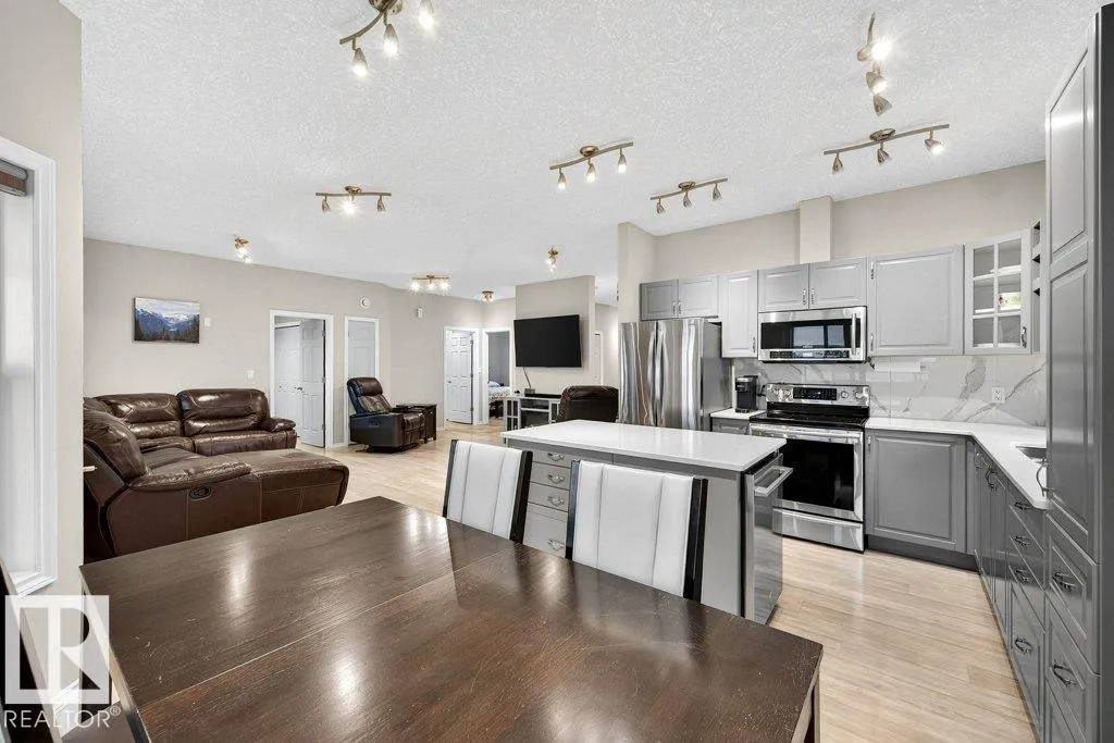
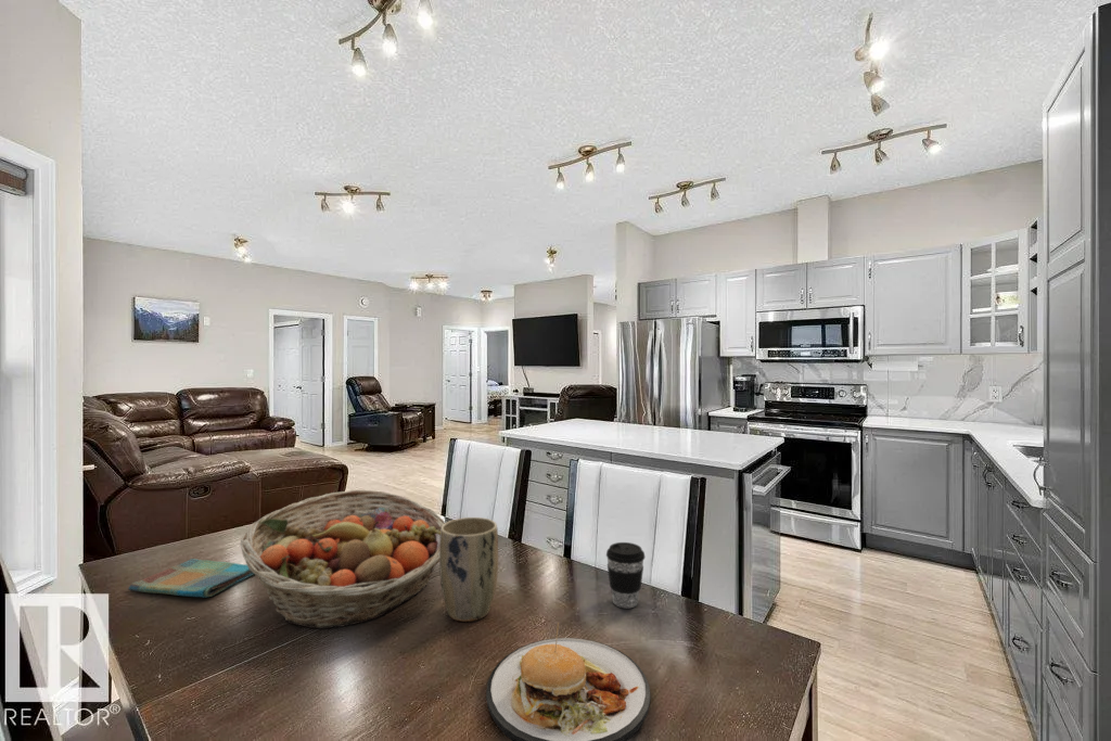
+ coffee cup [605,541,646,609]
+ plate [485,621,651,741]
+ fruit basket [239,489,446,629]
+ dish towel [127,558,255,599]
+ plant pot [438,516,499,623]
